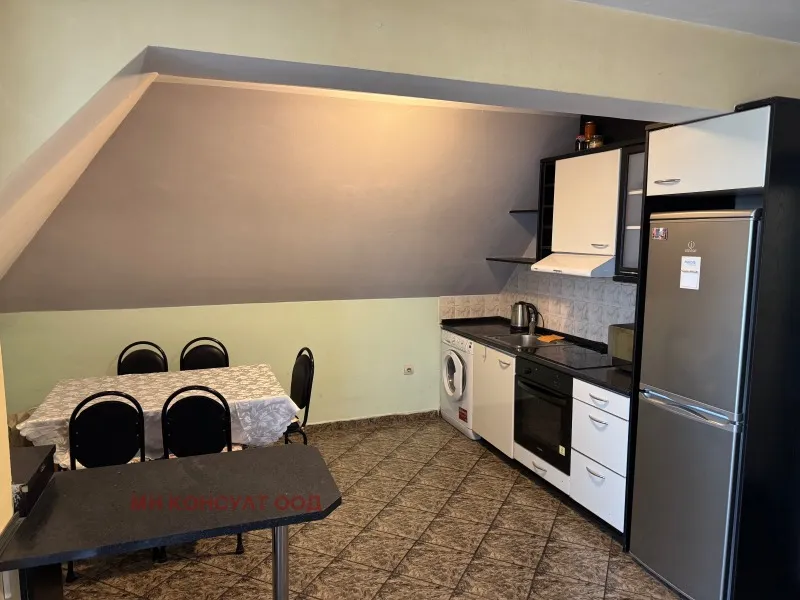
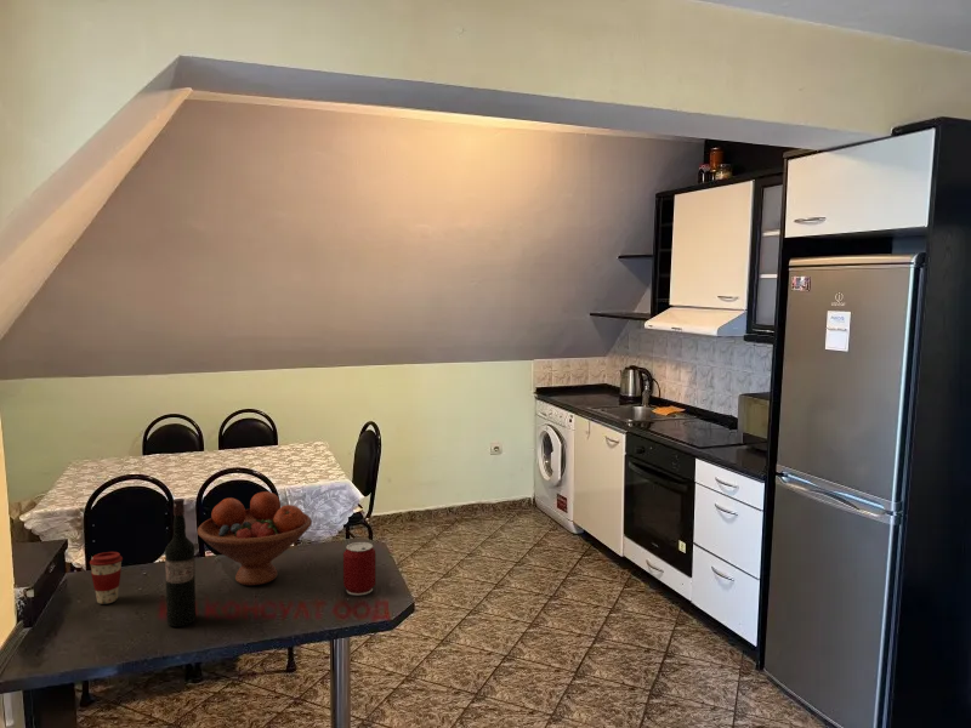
+ wine bottle [164,497,197,627]
+ fruit bowl [197,490,313,586]
+ can [342,541,376,597]
+ coffee cup [89,551,124,605]
